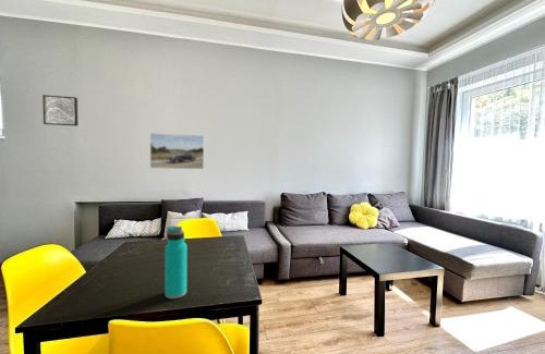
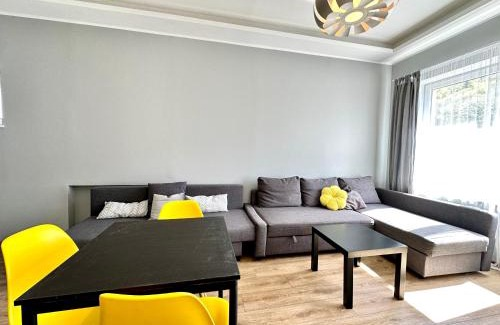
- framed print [149,132,205,170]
- wall art [41,94,80,127]
- water bottle [164,225,187,300]
